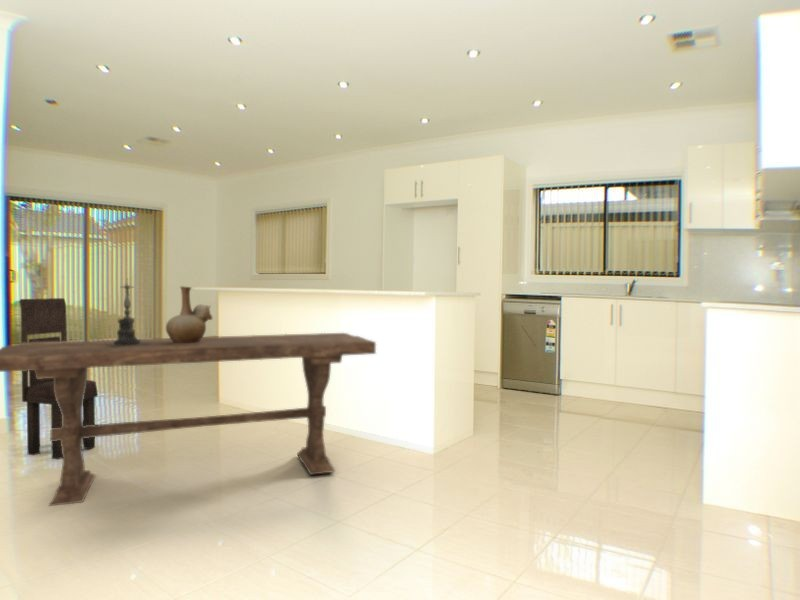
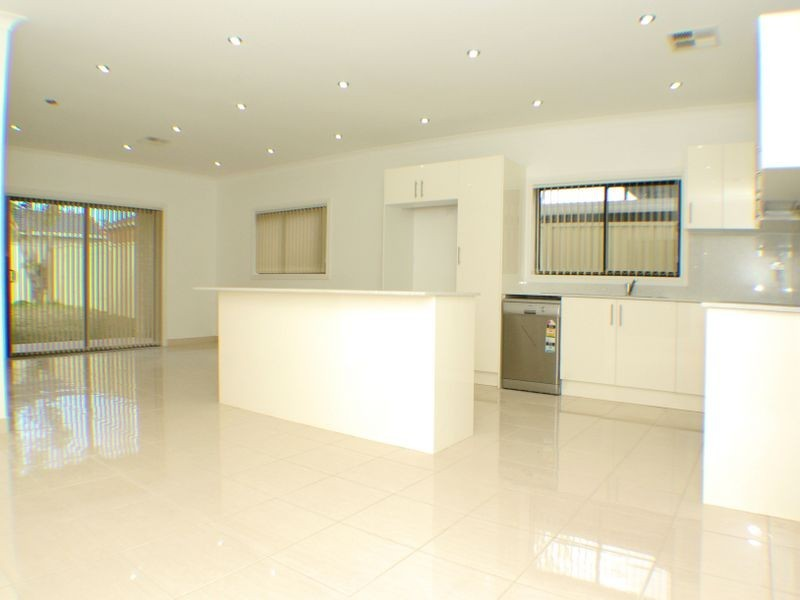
- vase [165,285,213,343]
- chair [19,297,99,460]
- candle holder [105,279,150,346]
- dining table [0,332,377,507]
